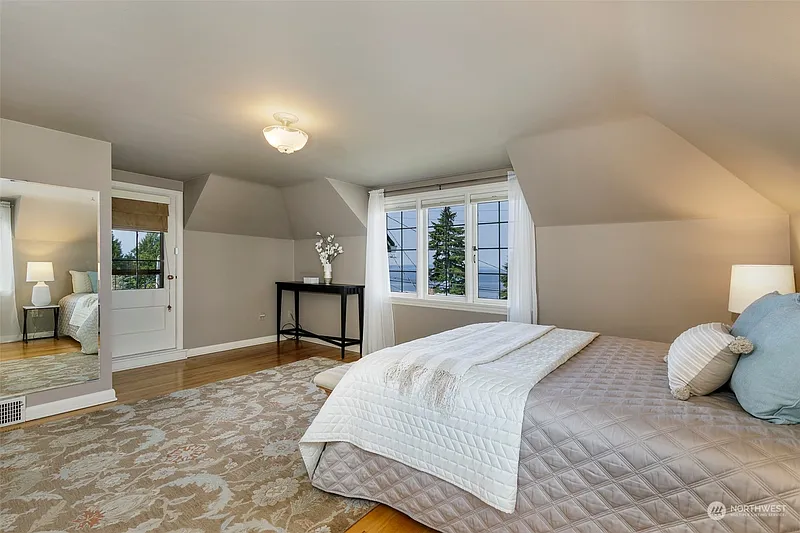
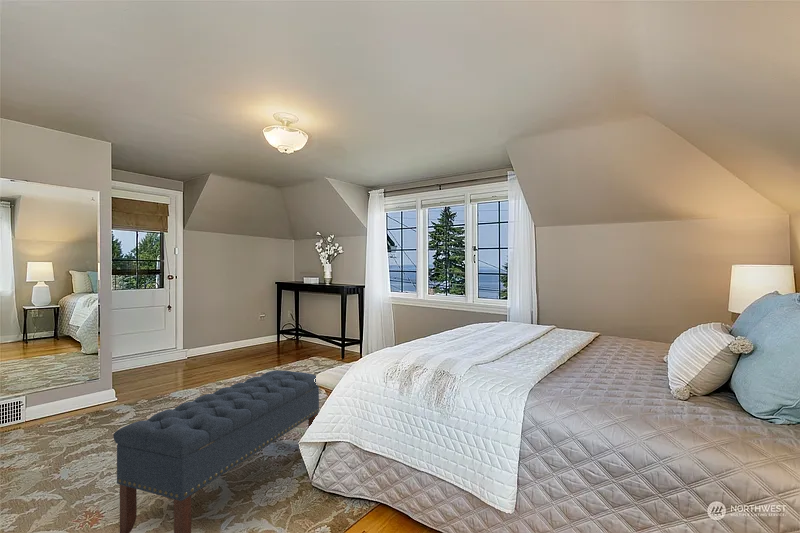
+ bench [112,369,320,533]
